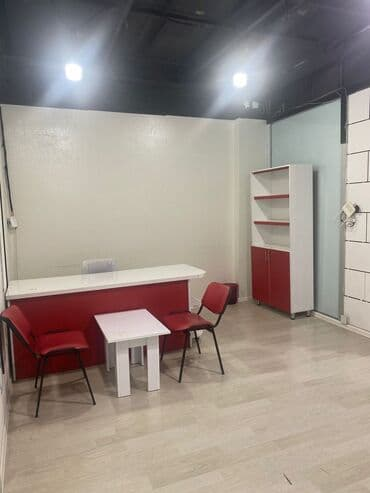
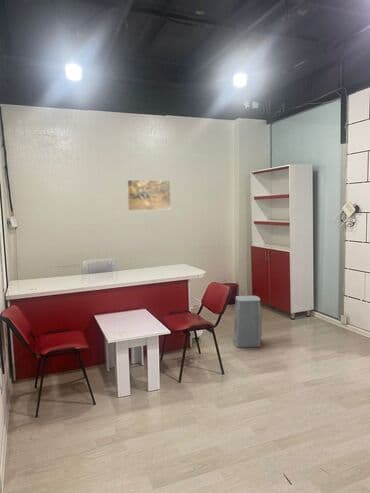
+ air purifier [232,295,263,348]
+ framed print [126,179,172,212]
